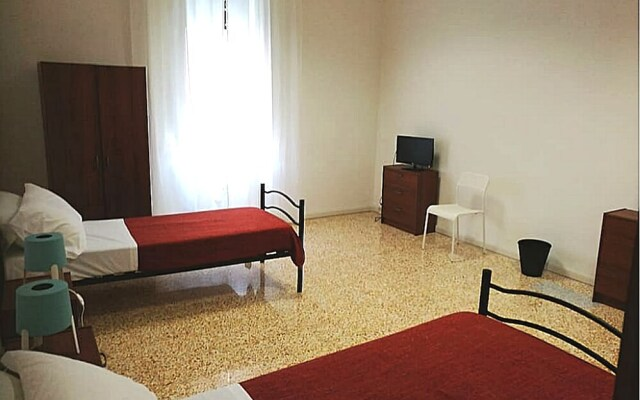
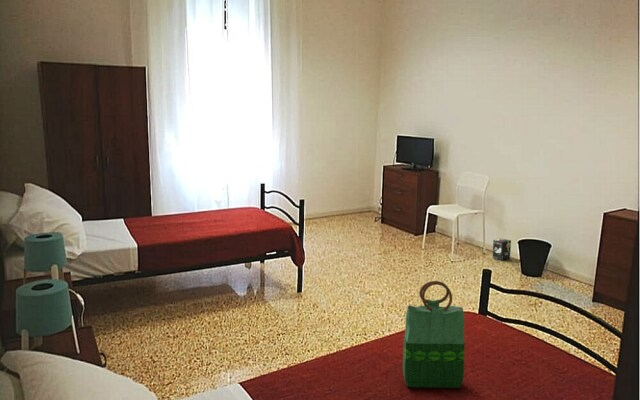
+ tote bag [402,280,466,389]
+ box [492,238,512,261]
